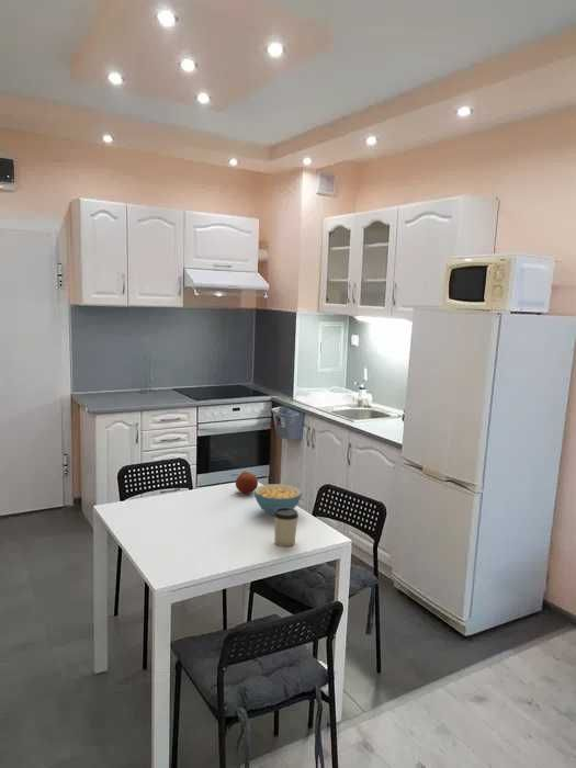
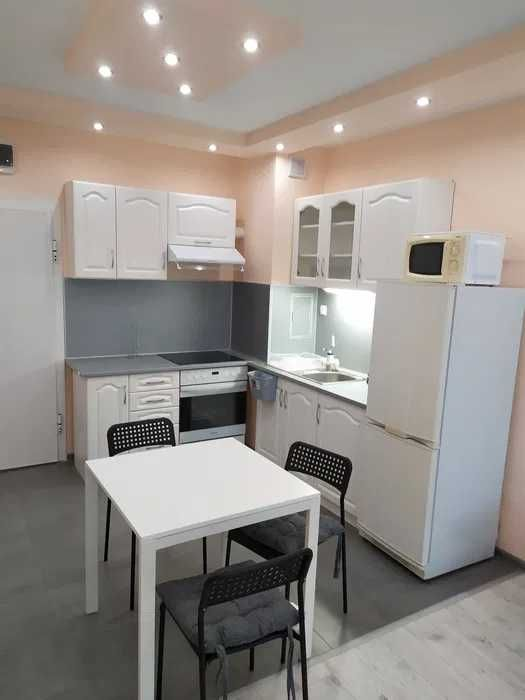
- cup [272,508,300,547]
- fruit [235,471,259,495]
- cereal bowl [253,483,303,516]
